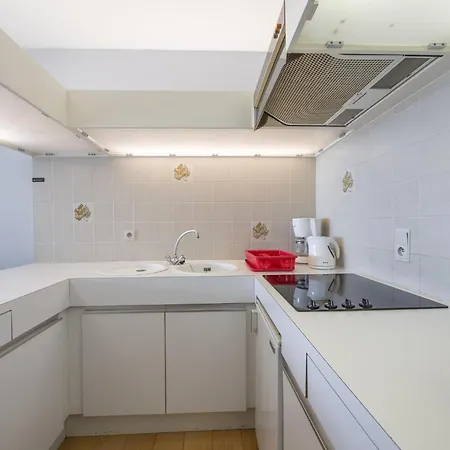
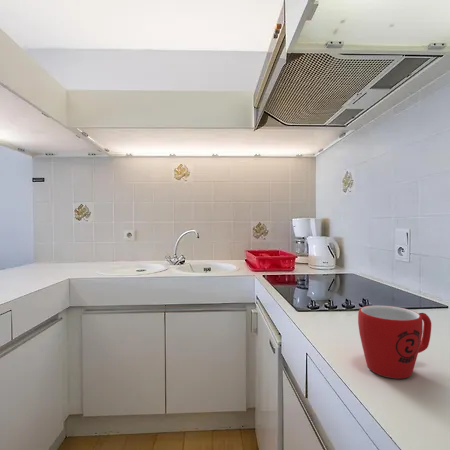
+ mug [357,304,432,379]
